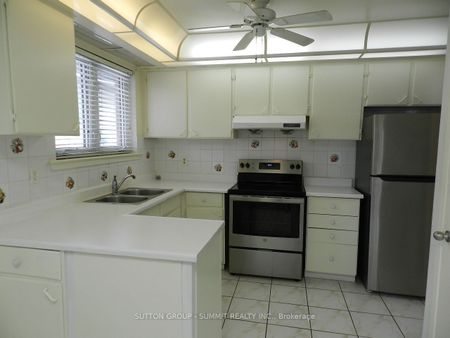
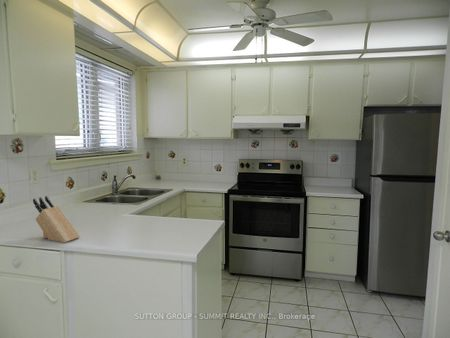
+ knife block [32,195,81,244]
